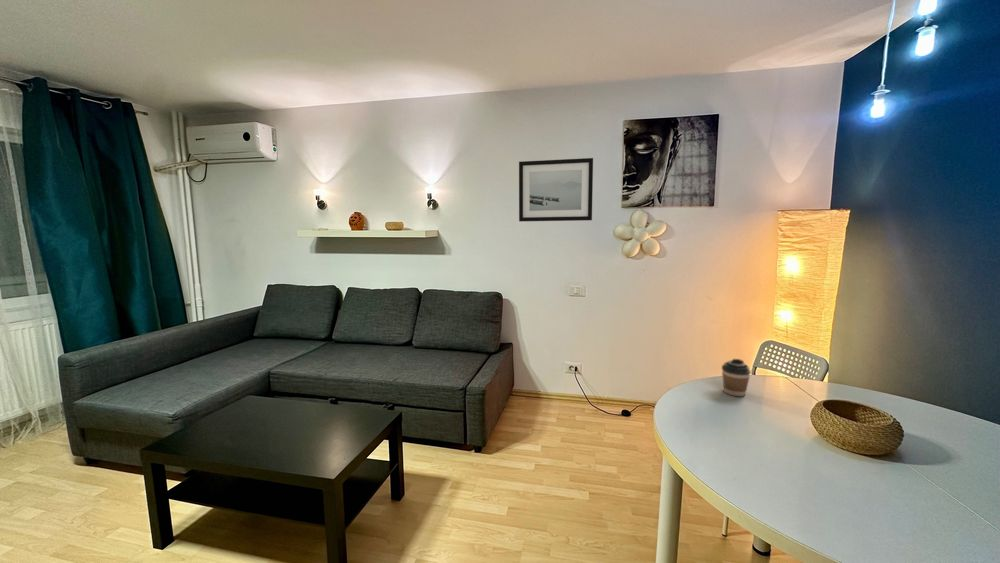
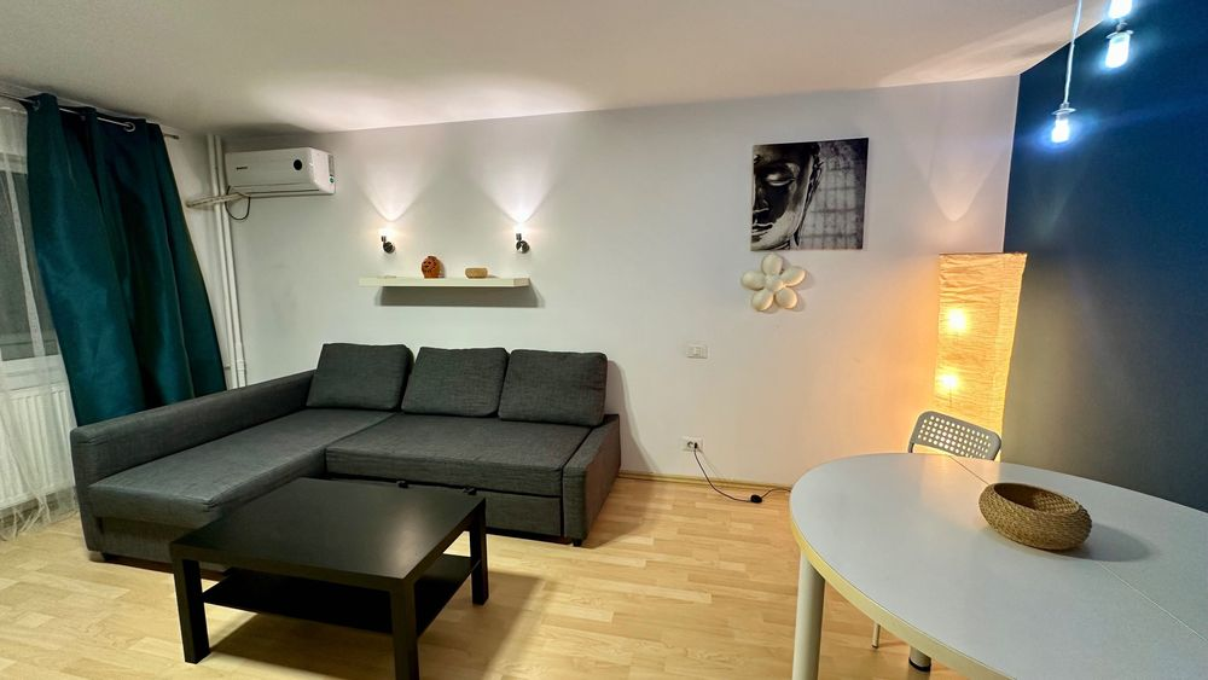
- wall art [518,157,594,222]
- coffee cup [721,358,752,397]
